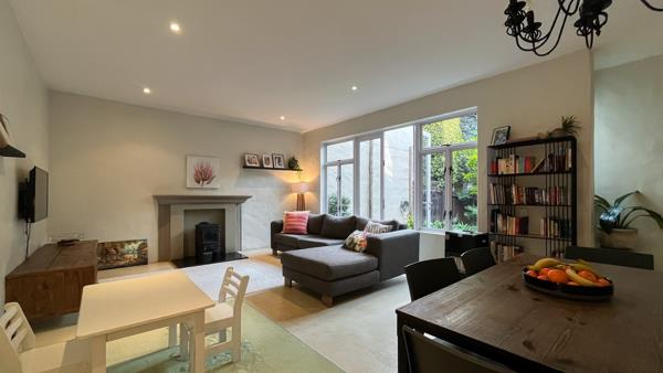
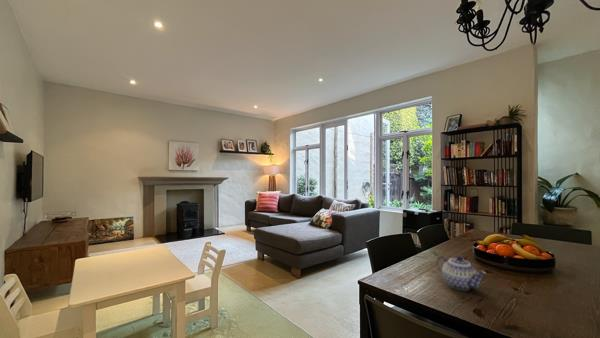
+ teapot [435,255,487,291]
